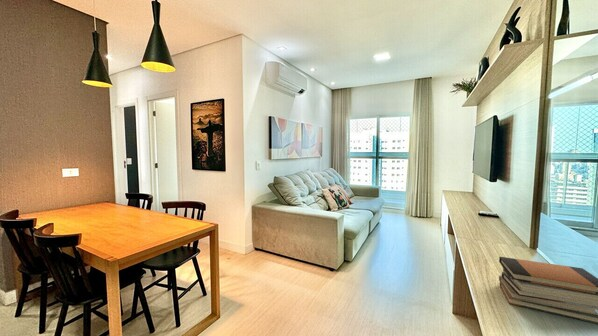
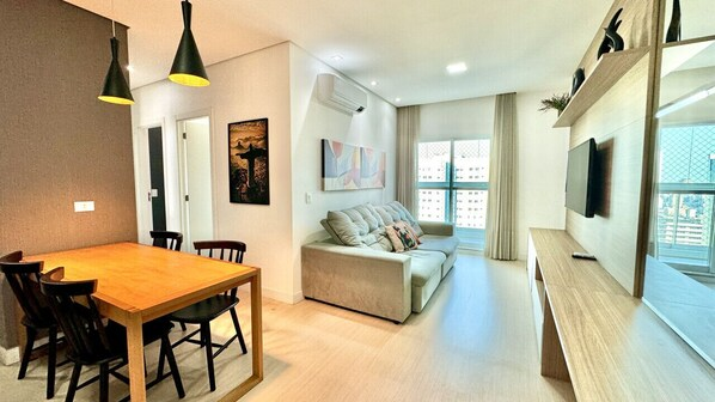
- book stack [498,256,598,325]
